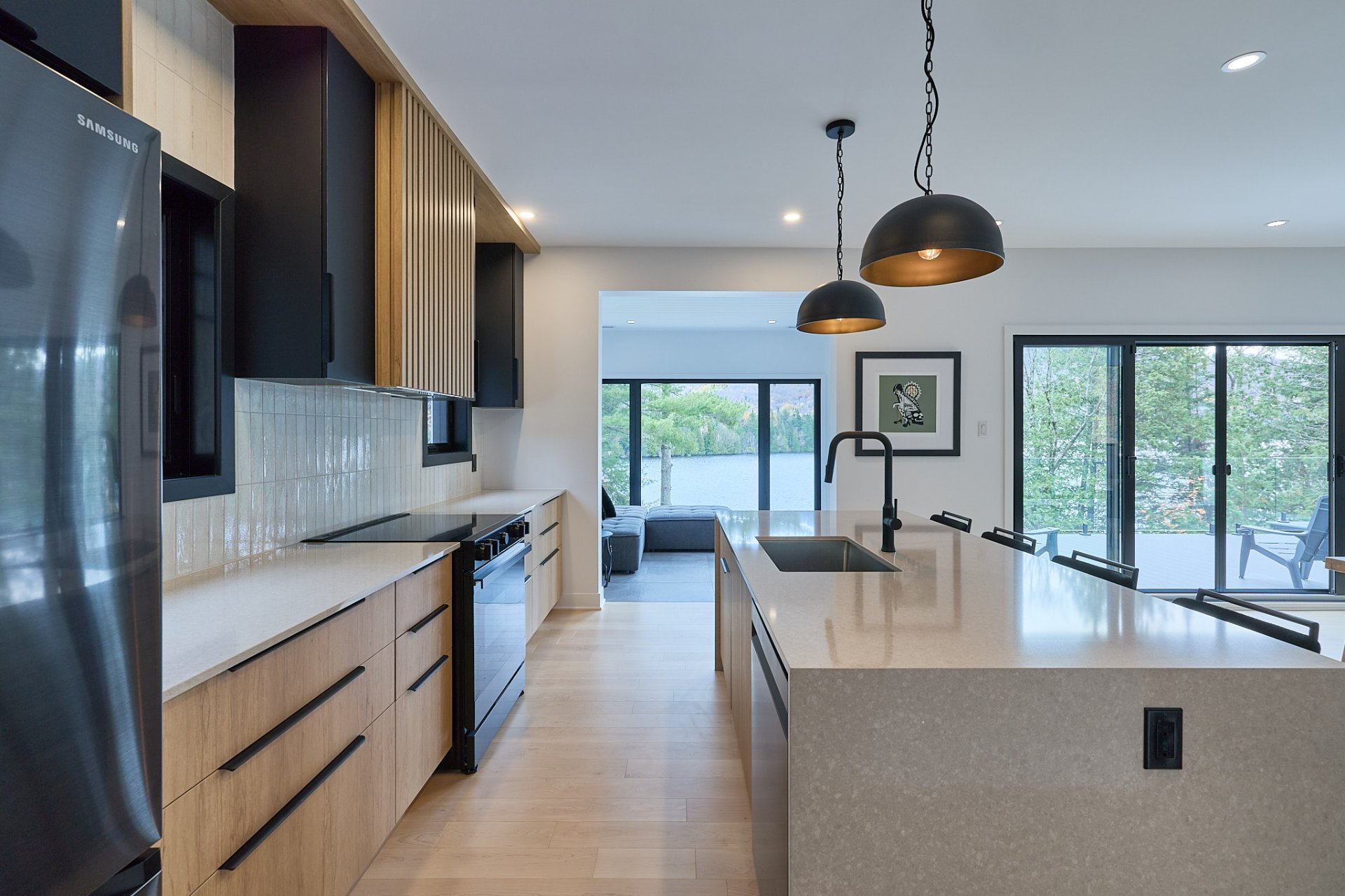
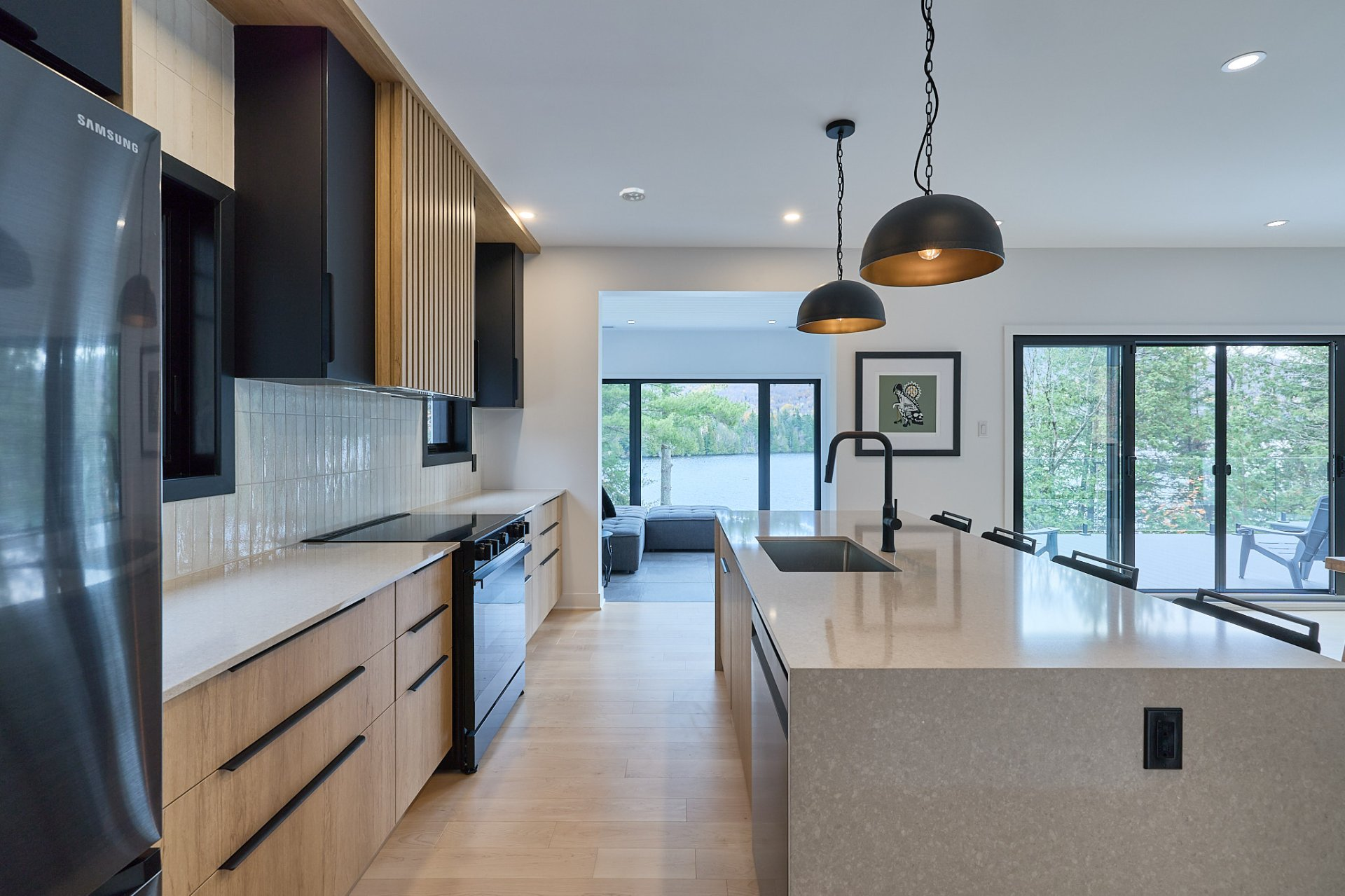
+ smoke detector [619,187,648,202]
